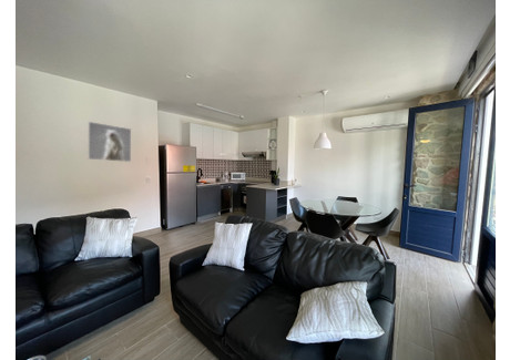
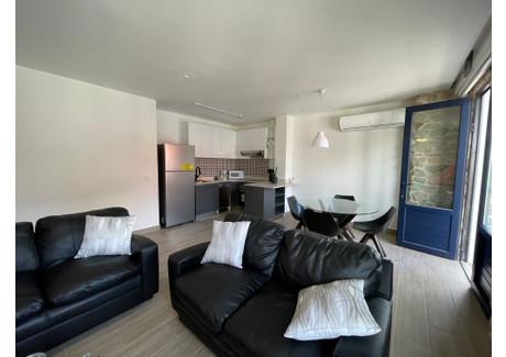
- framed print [88,121,132,163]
